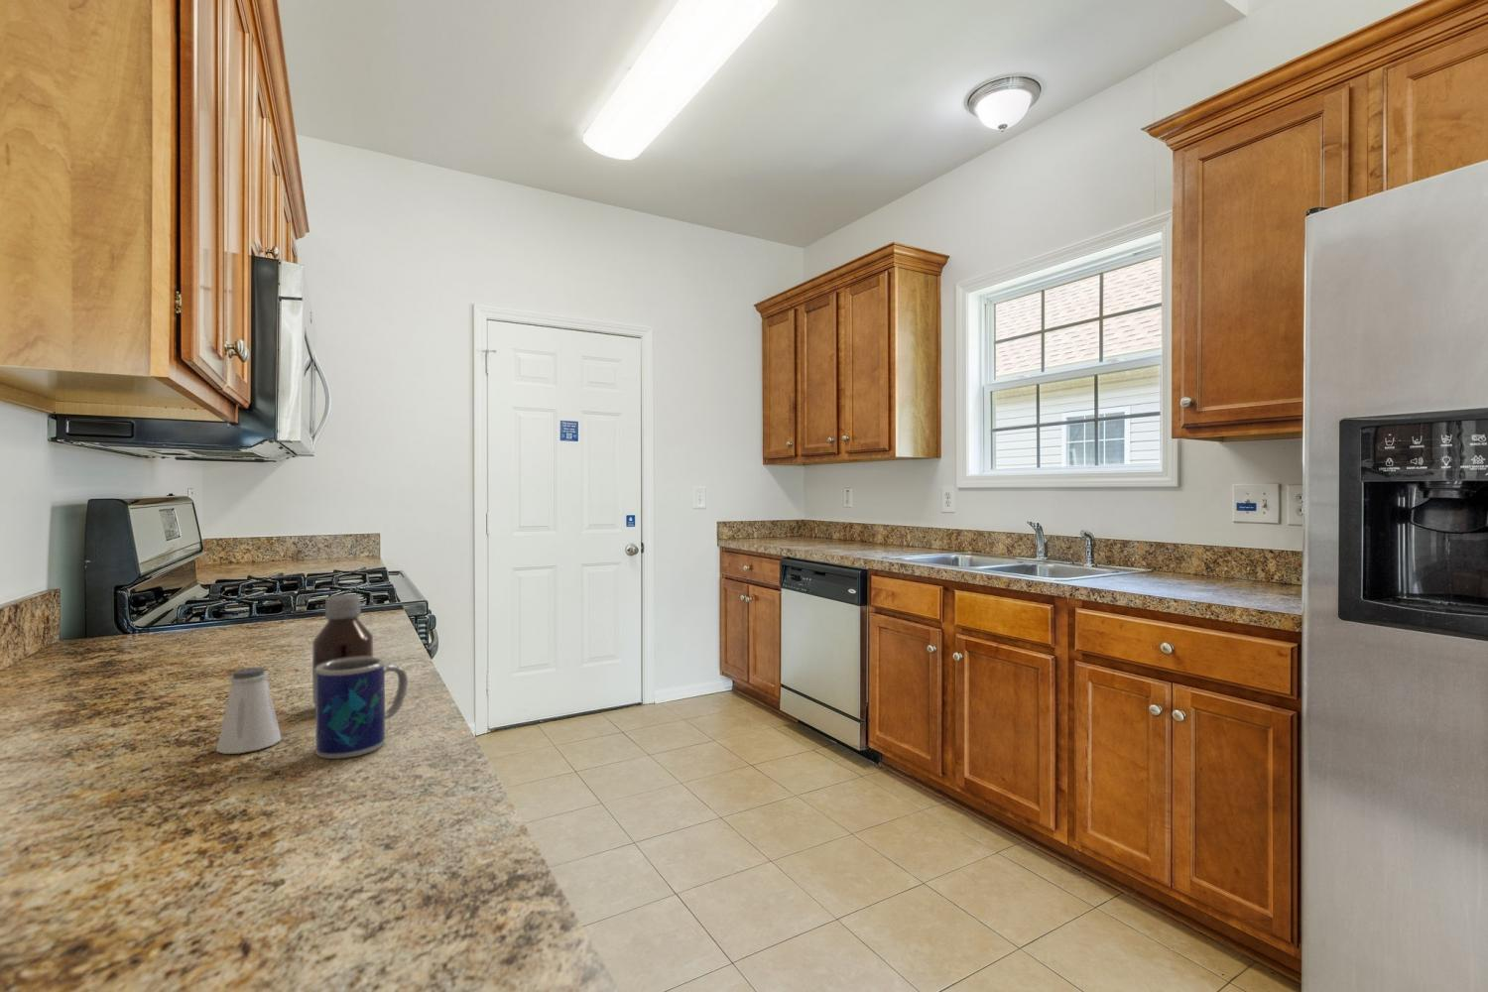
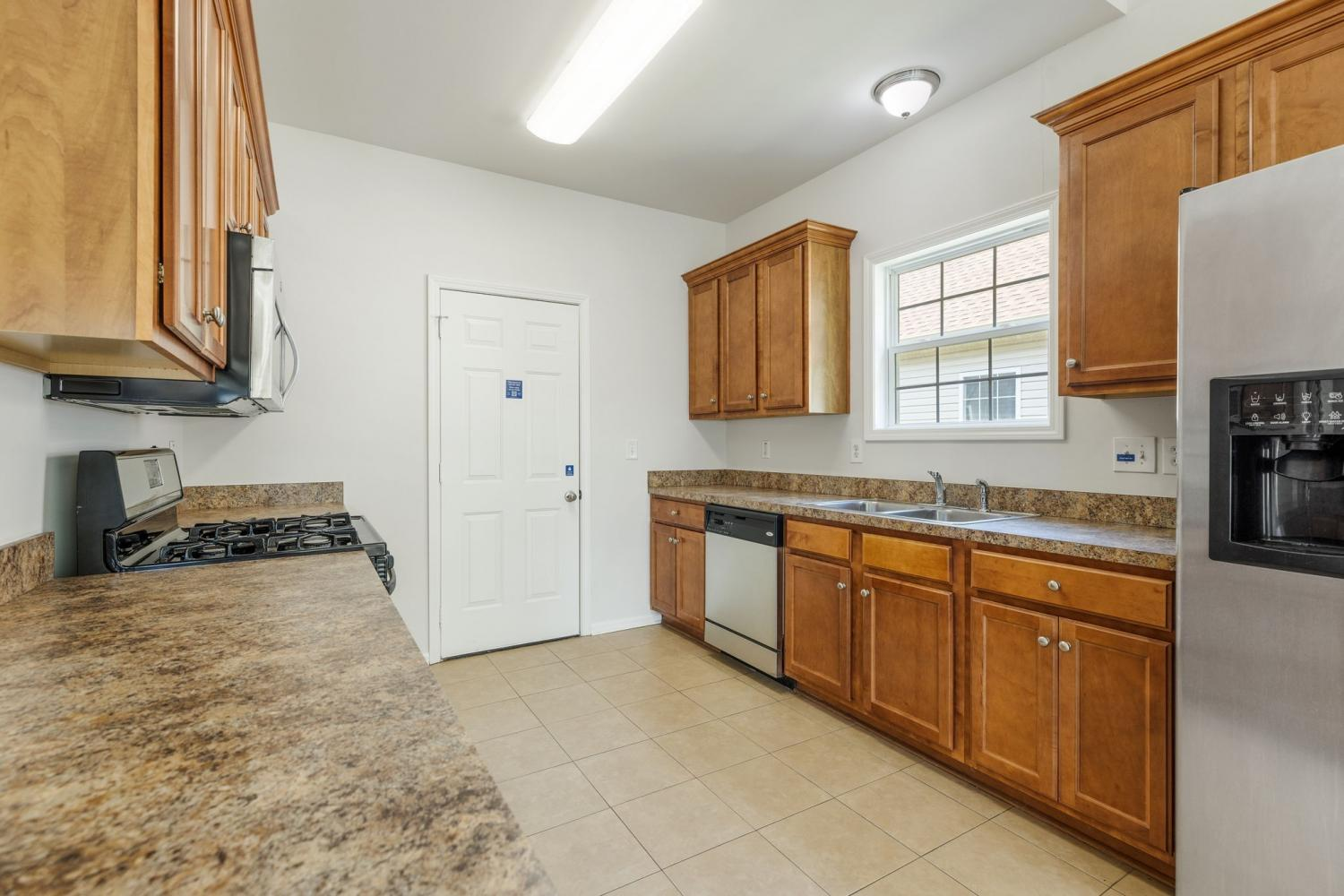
- saltshaker [215,666,281,755]
- mug [314,655,409,760]
- bottle [311,593,374,706]
